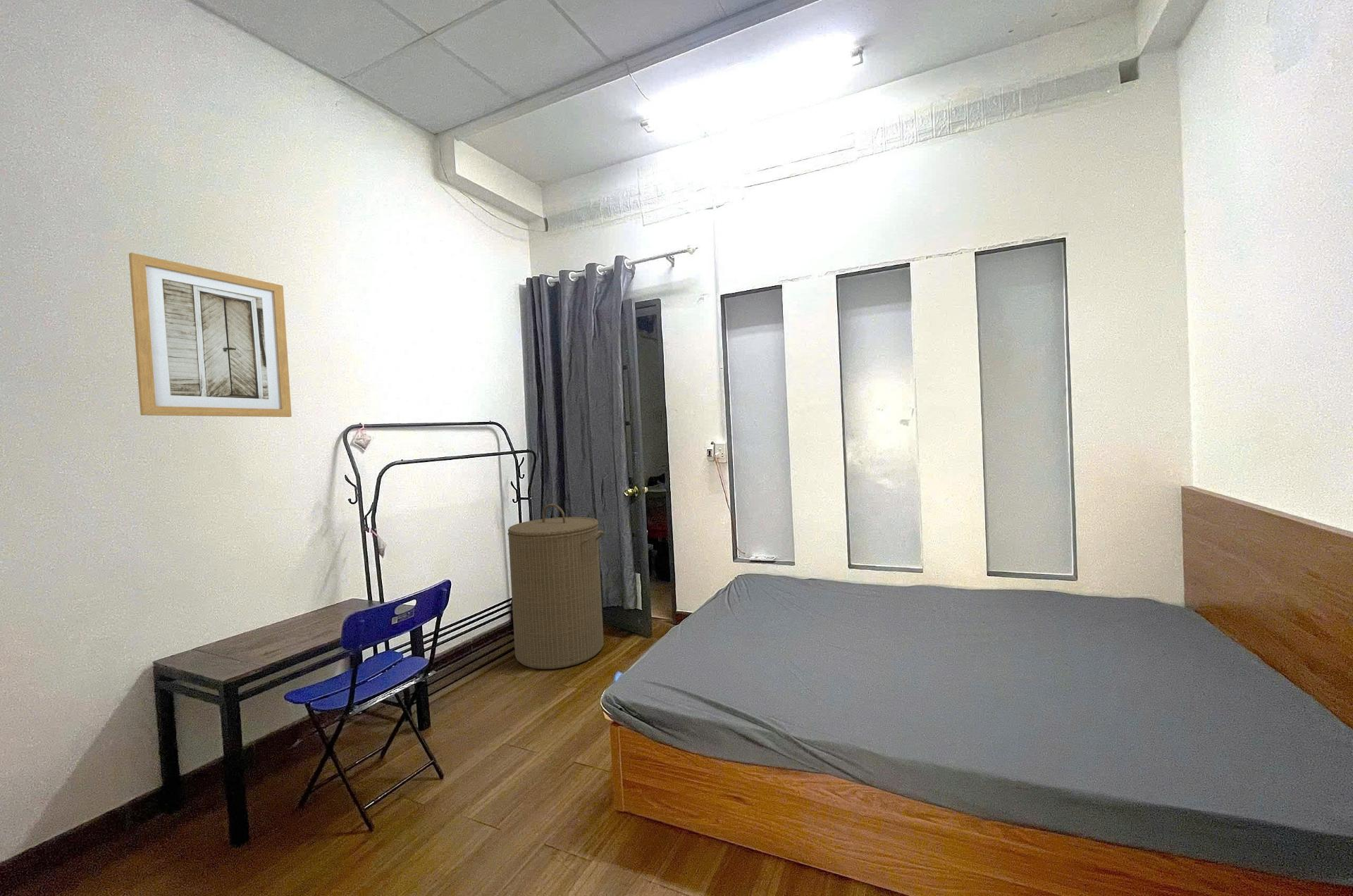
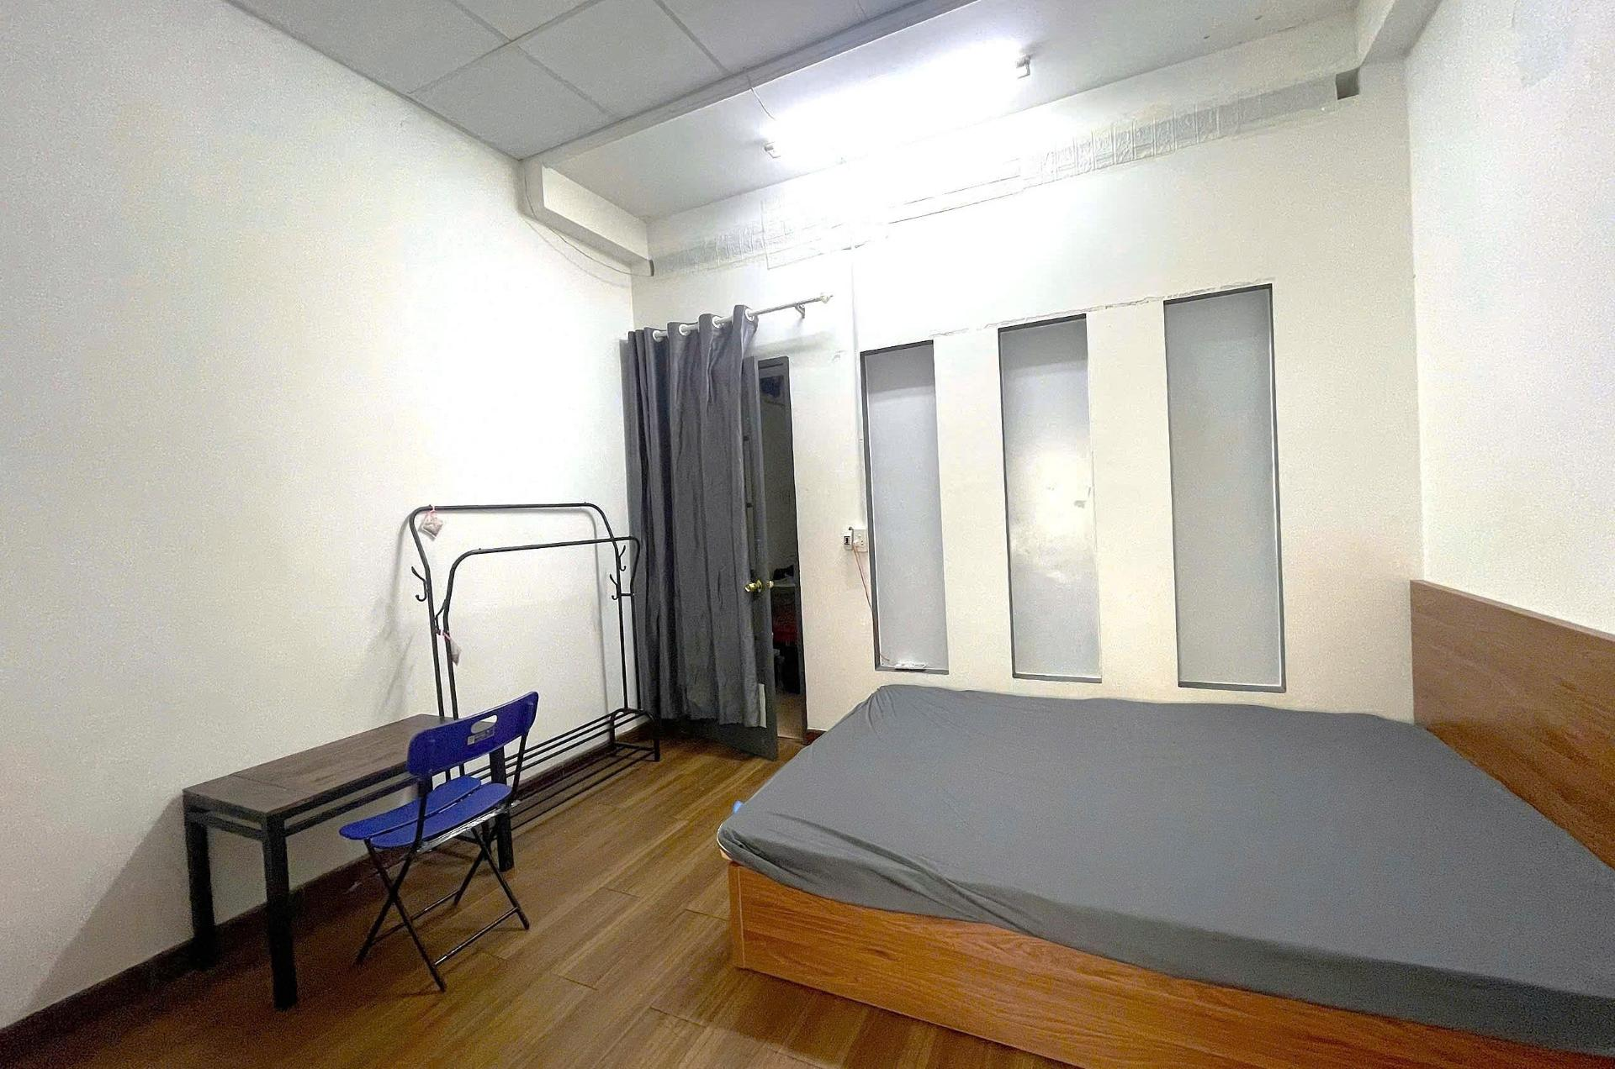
- laundry hamper [507,503,605,670]
- wall art [128,252,292,418]
